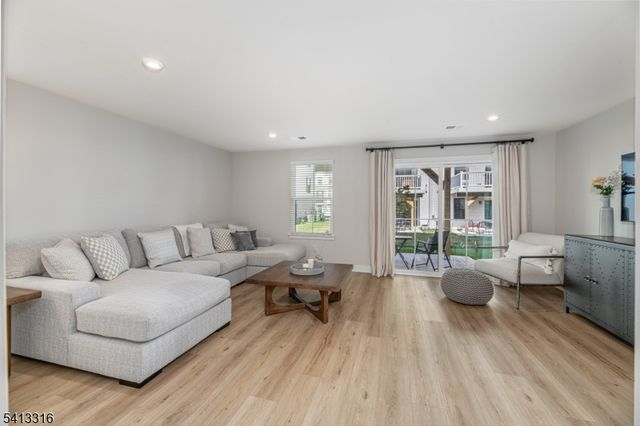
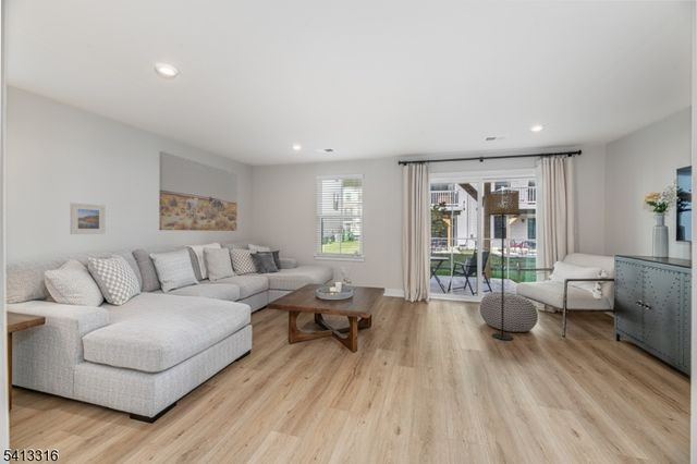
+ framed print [70,202,106,235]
+ floor lamp [486,190,521,341]
+ wall art [158,150,239,232]
